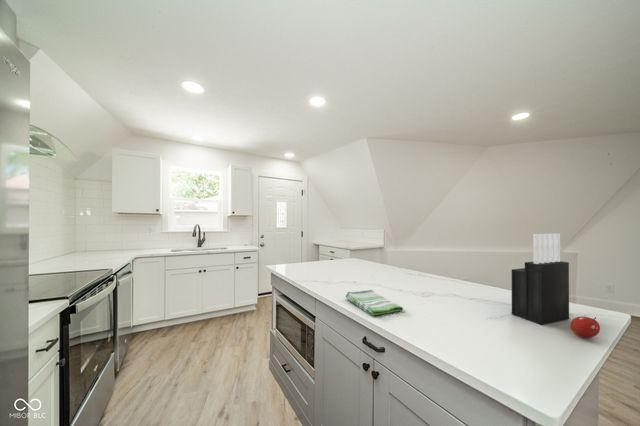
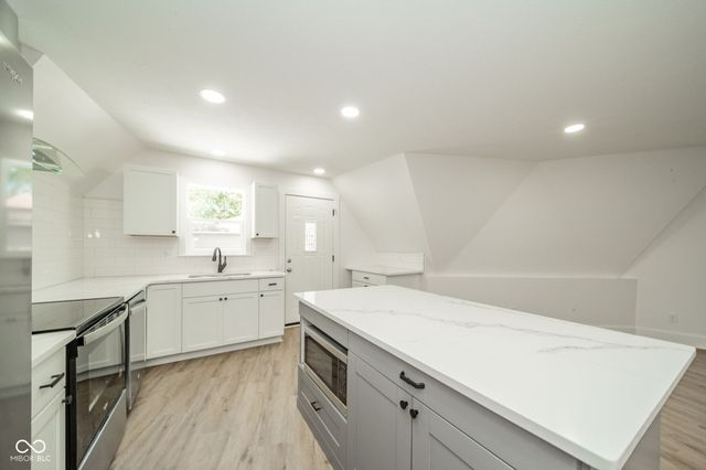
- knife block [511,233,570,326]
- dish towel [345,289,404,317]
- fruit [569,316,601,339]
